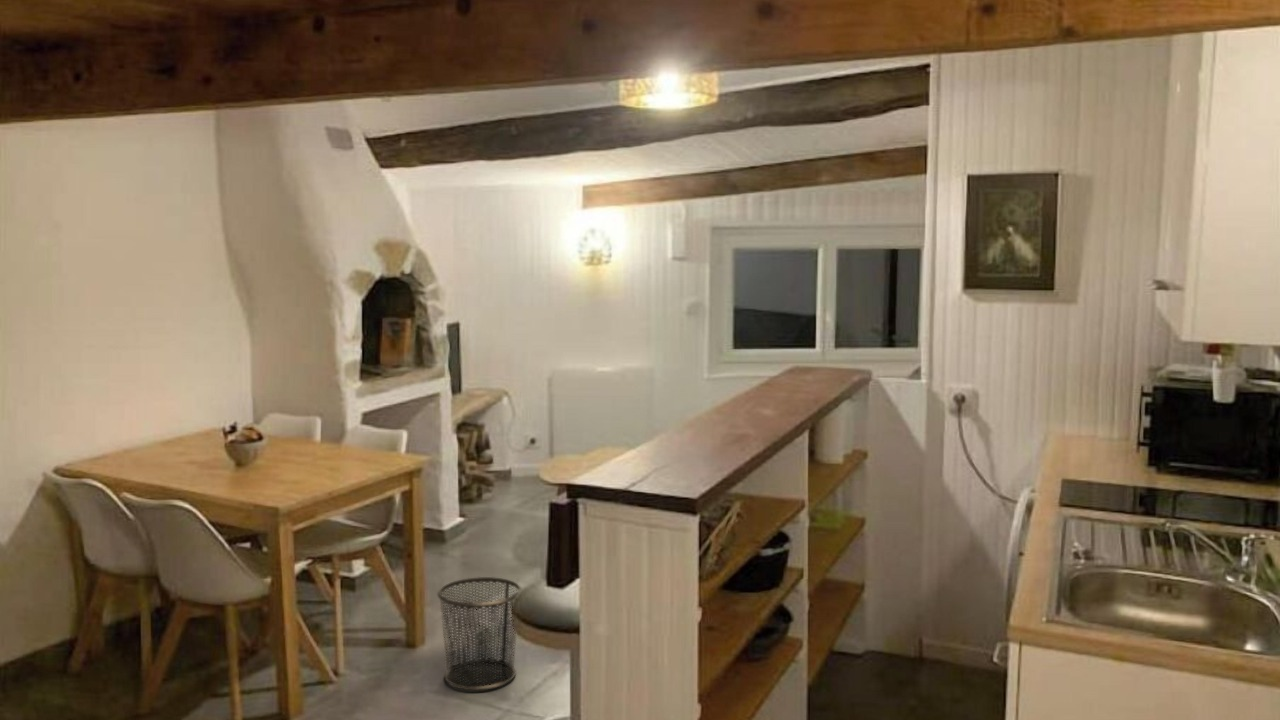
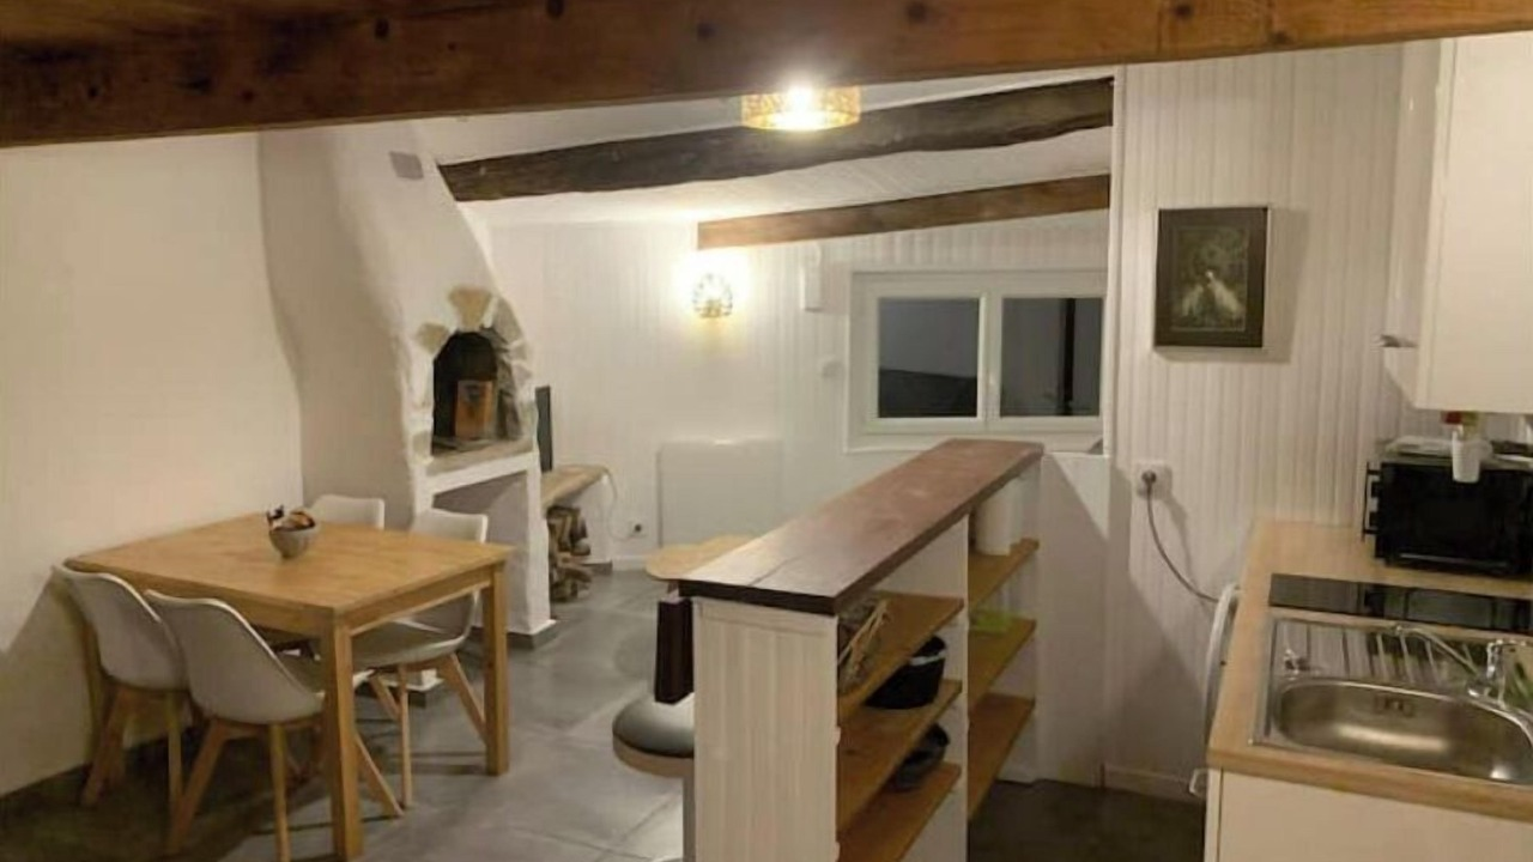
- trash can [436,576,523,691]
